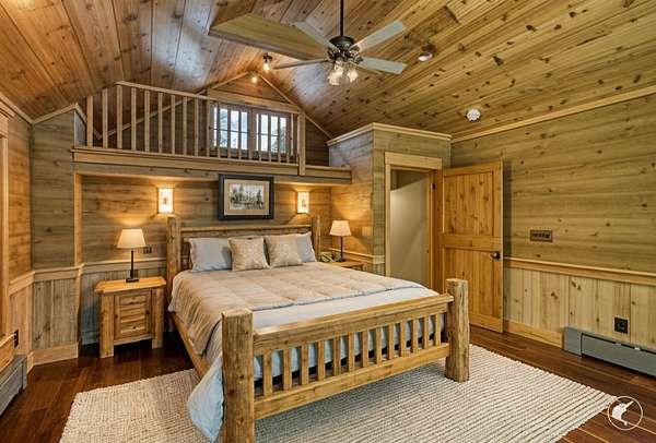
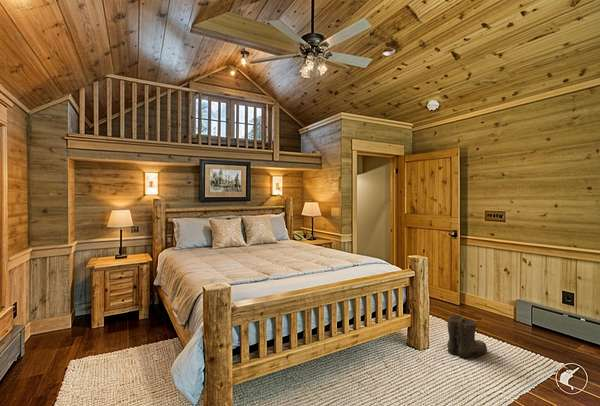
+ boots [446,314,488,359]
